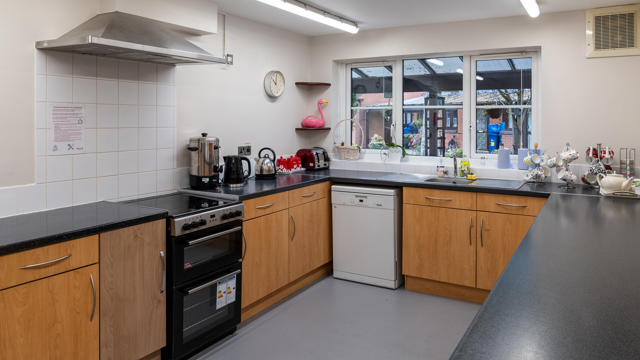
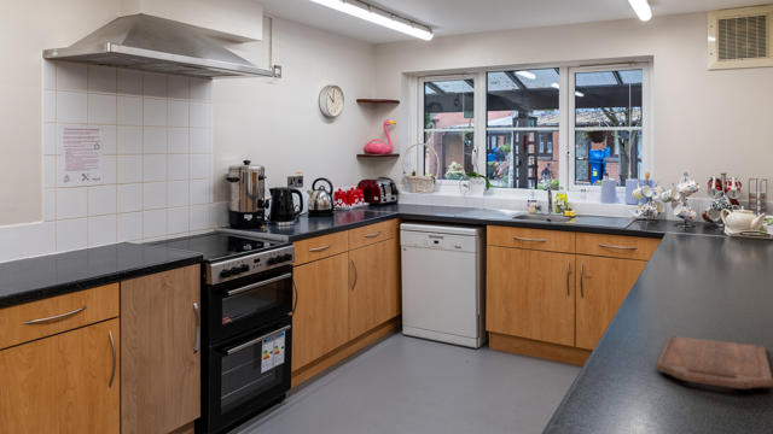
+ cutting board [655,335,773,391]
